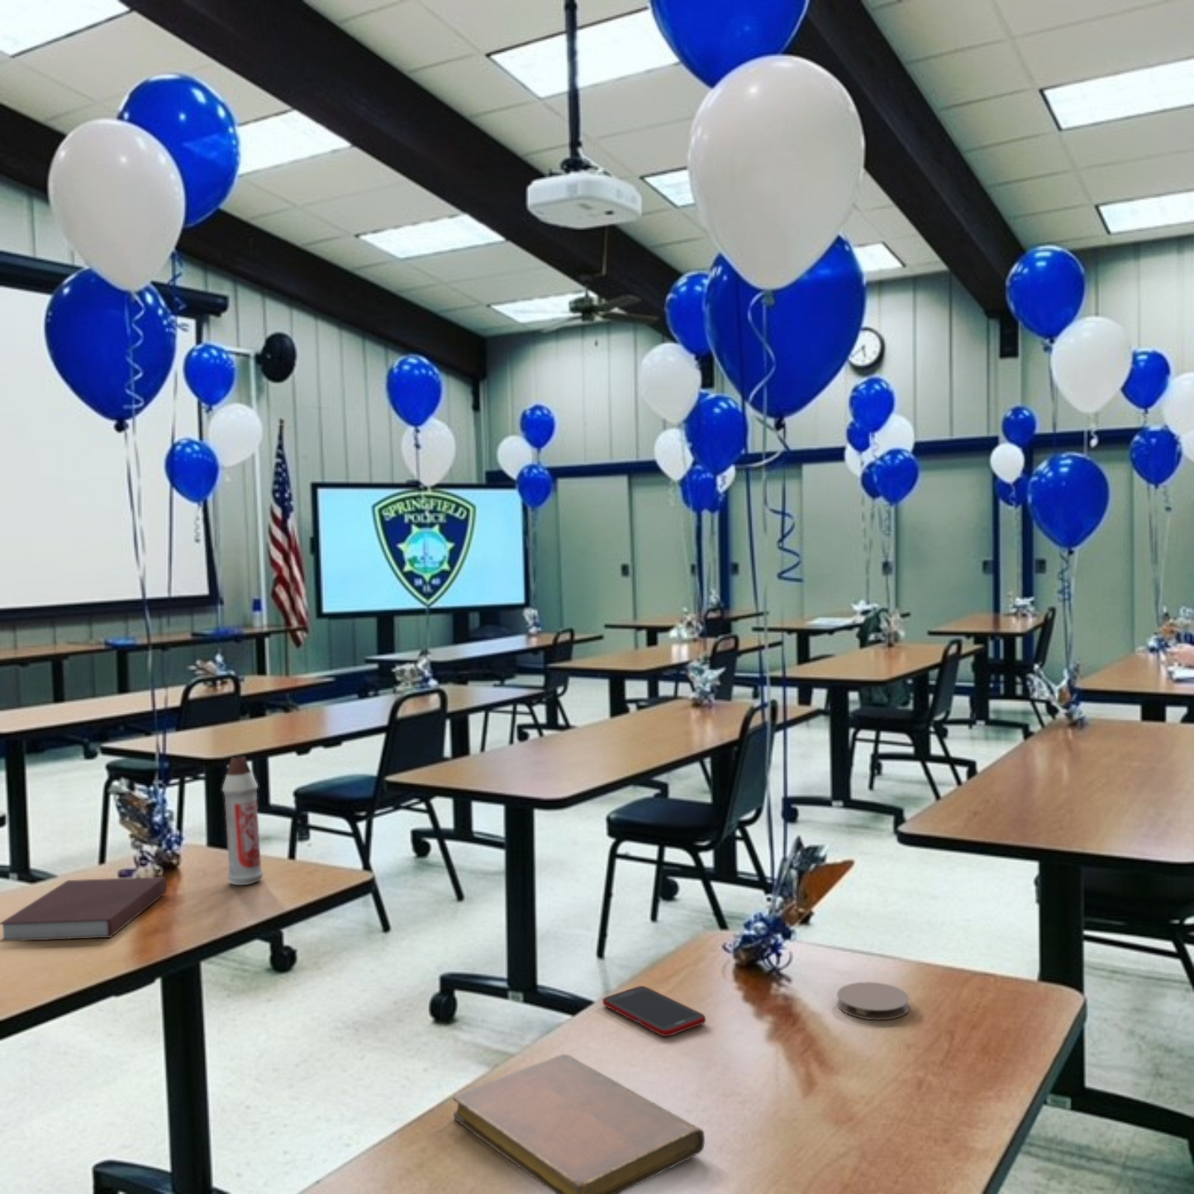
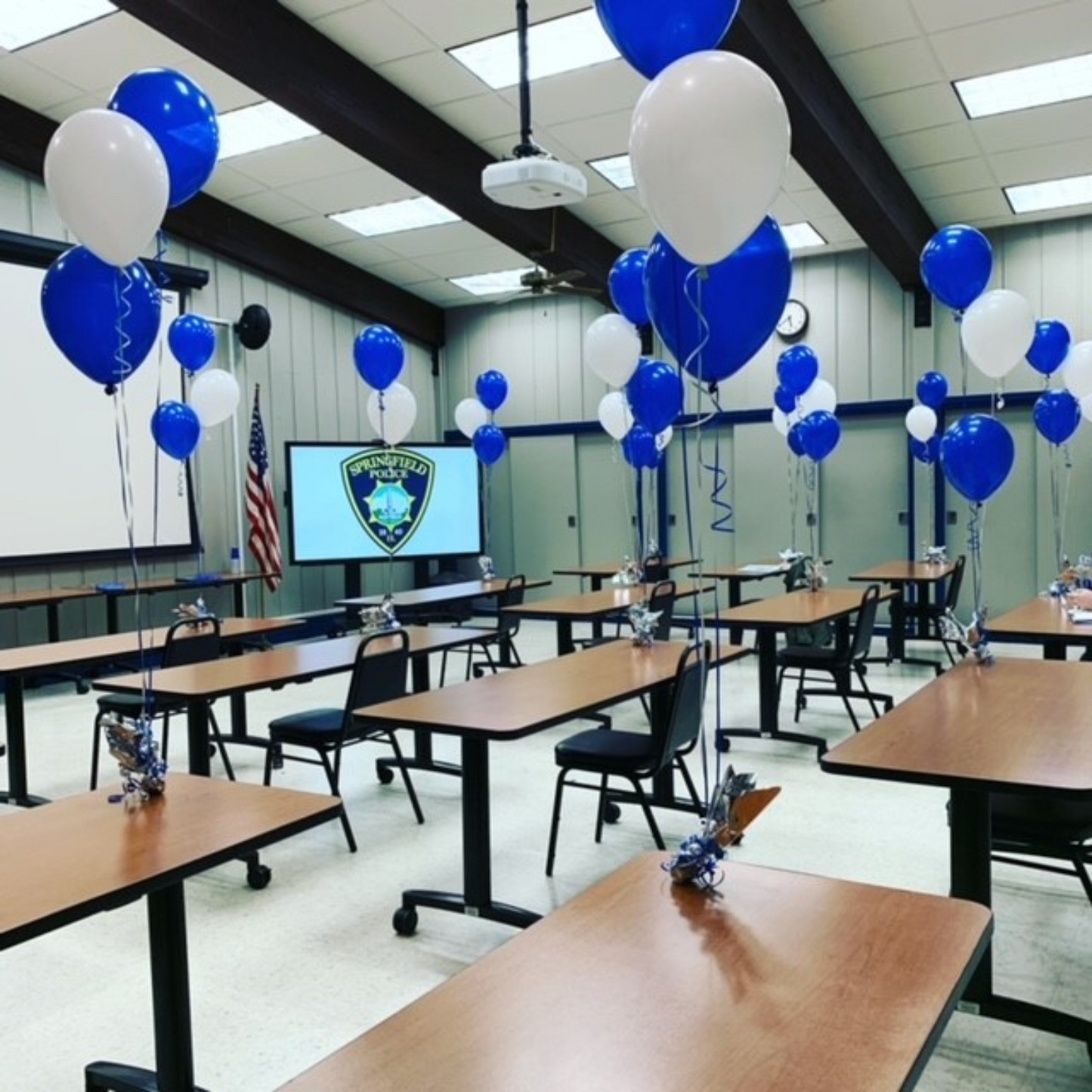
- notebook [0,876,167,943]
- notebook [452,1054,705,1194]
- spray bottle [222,756,264,886]
- cell phone [601,985,706,1037]
- coaster [836,981,911,1020]
